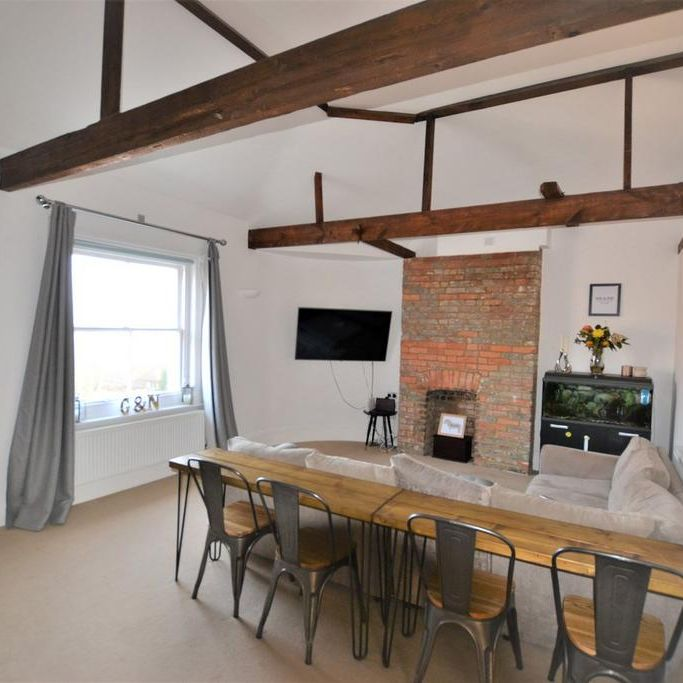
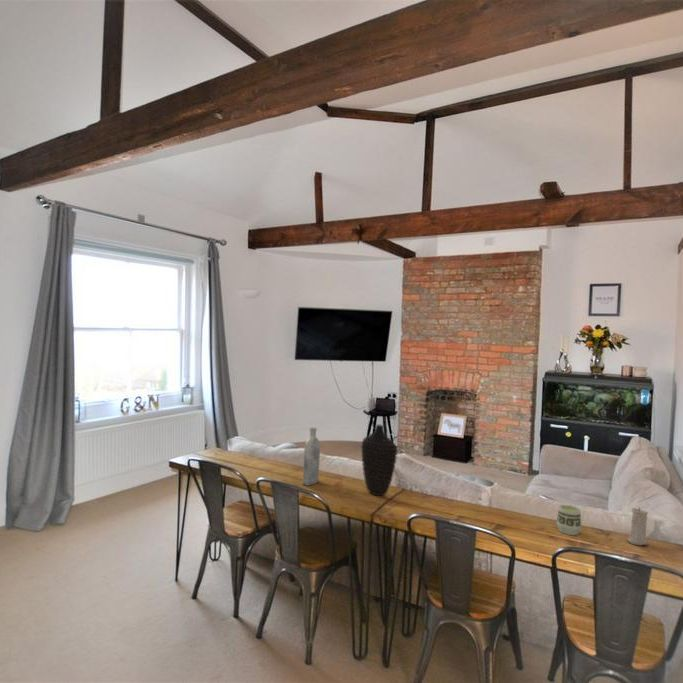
+ cup [555,504,582,536]
+ decorative vase [360,424,398,497]
+ bottle [302,427,321,486]
+ candle [626,507,649,546]
